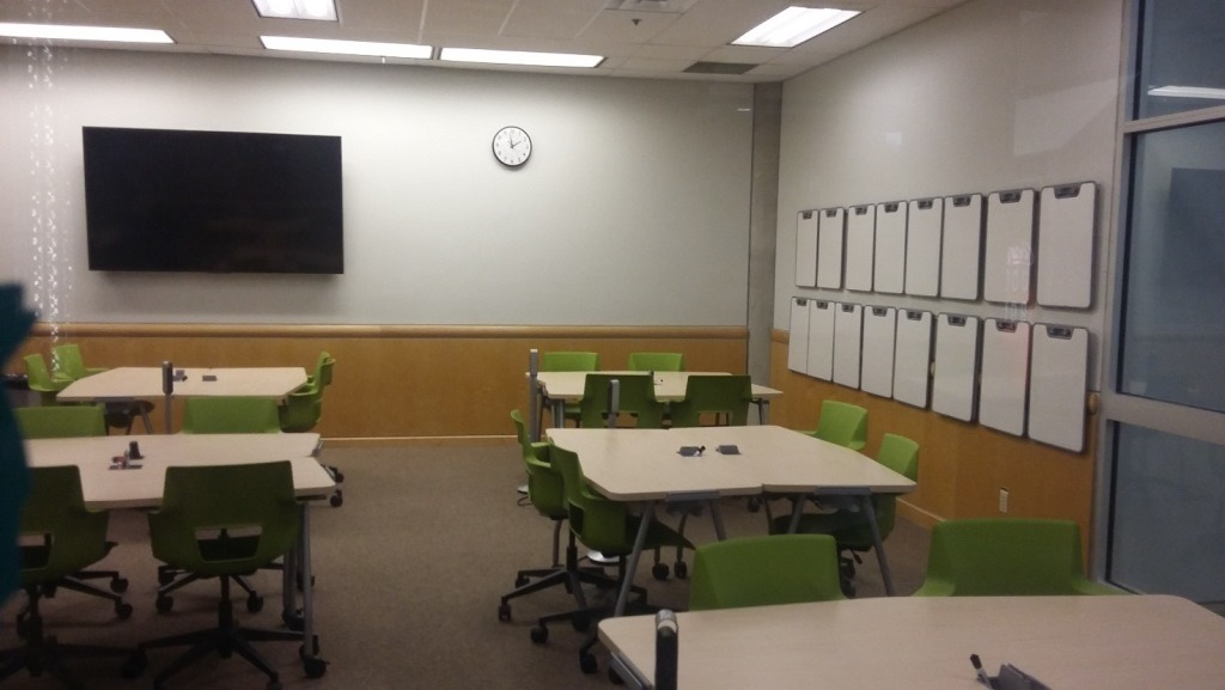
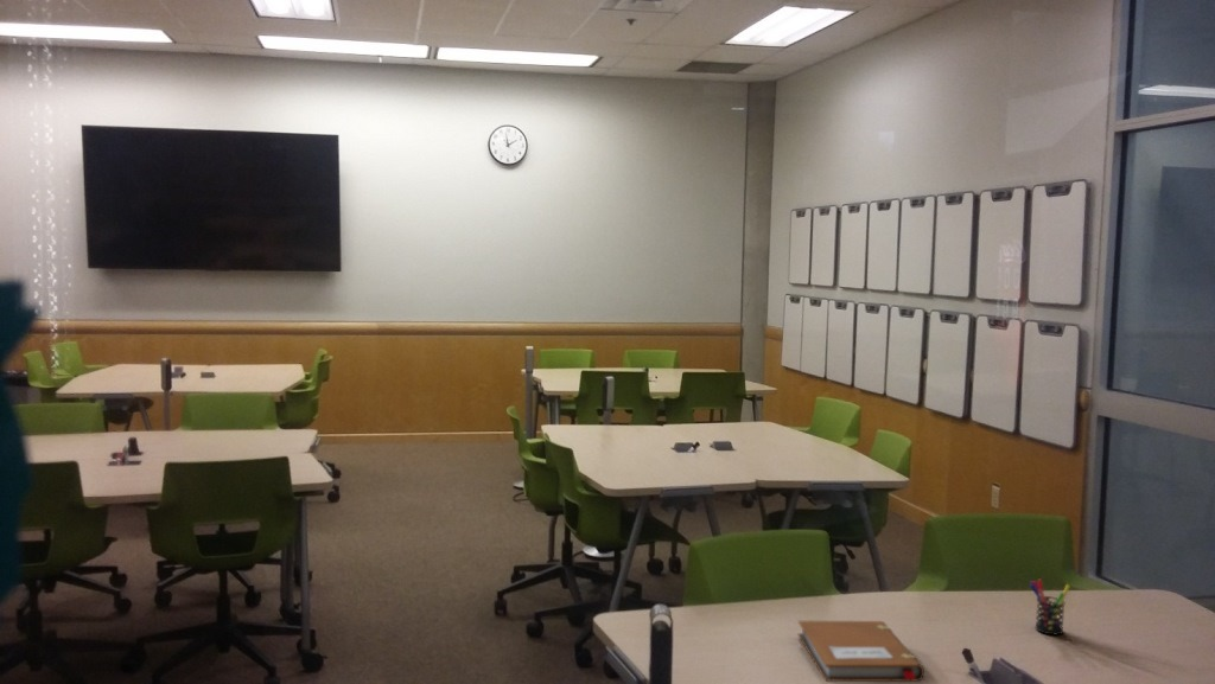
+ notebook [797,620,925,683]
+ pen holder [1029,578,1071,637]
